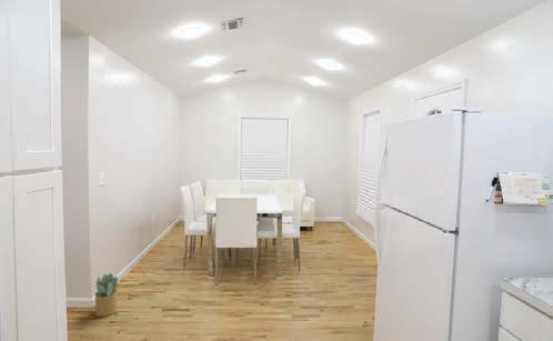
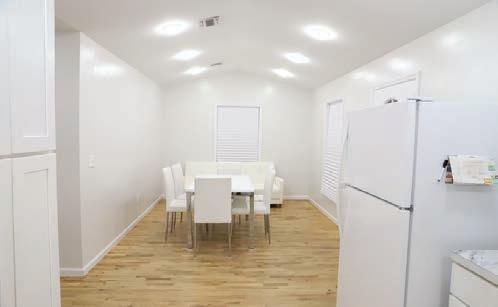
- potted plant [94,272,120,318]
